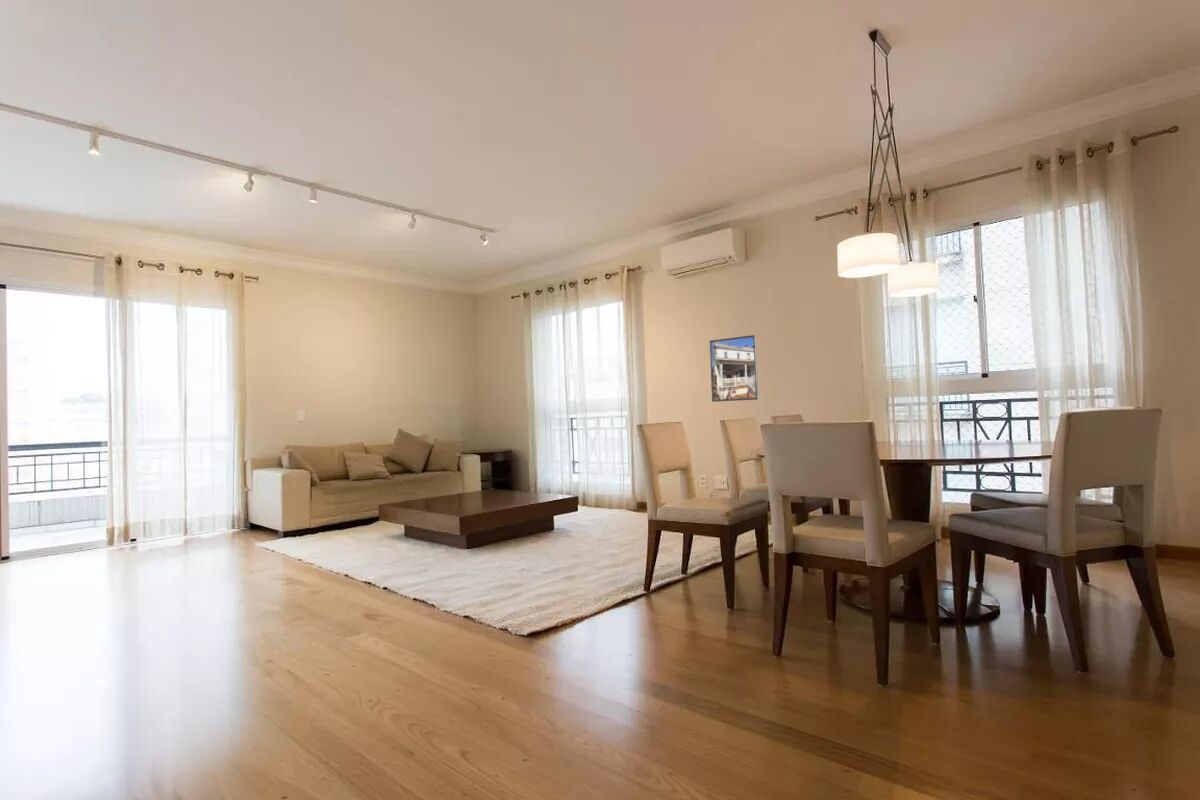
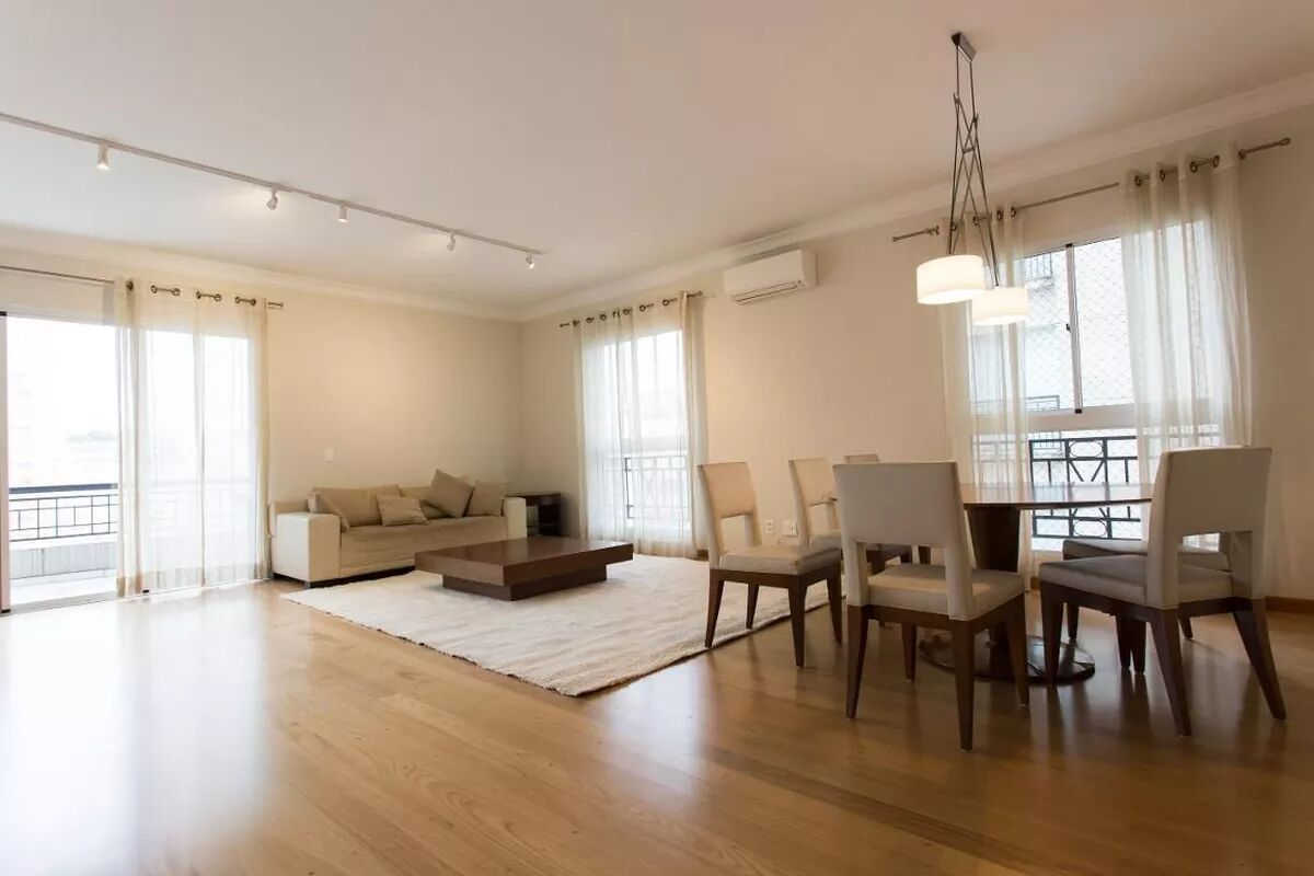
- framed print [708,334,759,403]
